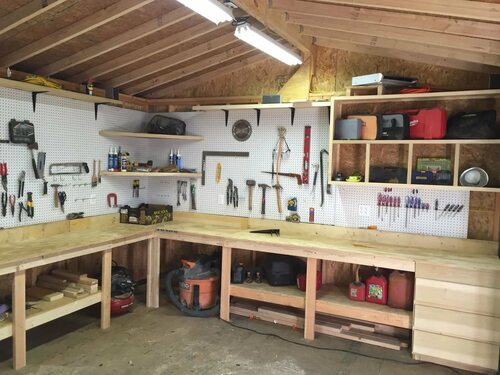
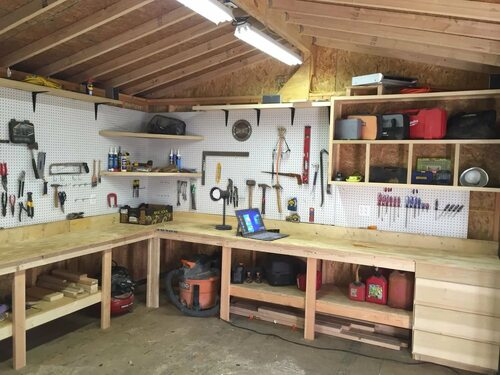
+ laptop [233,207,290,242]
+ desk lamp [209,186,233,231]
